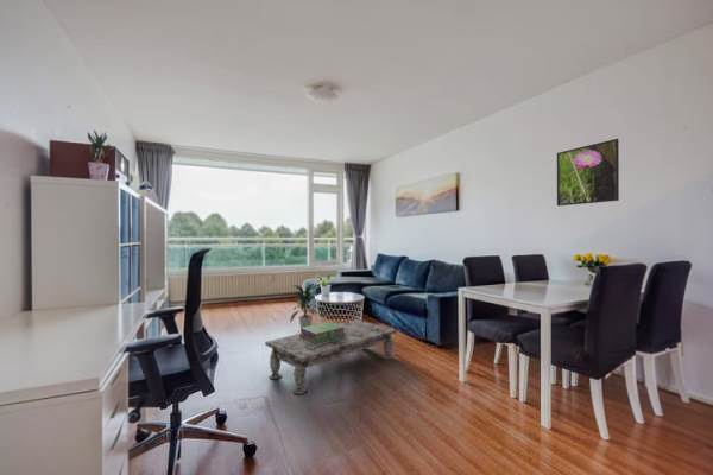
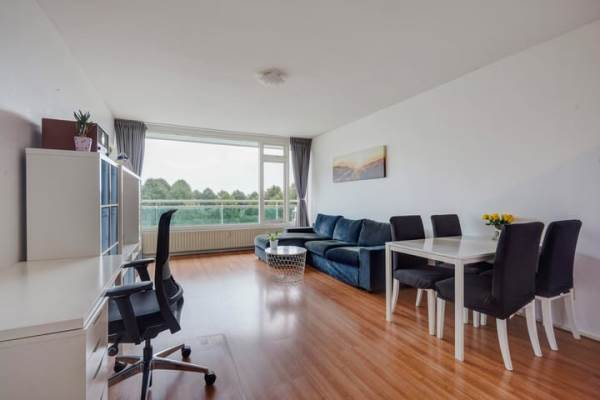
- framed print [556,138,620,207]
- indoor plant [288,281,324,329]
- coffee table [264,318,398,395]
- stack of books [298,321,346,344]
